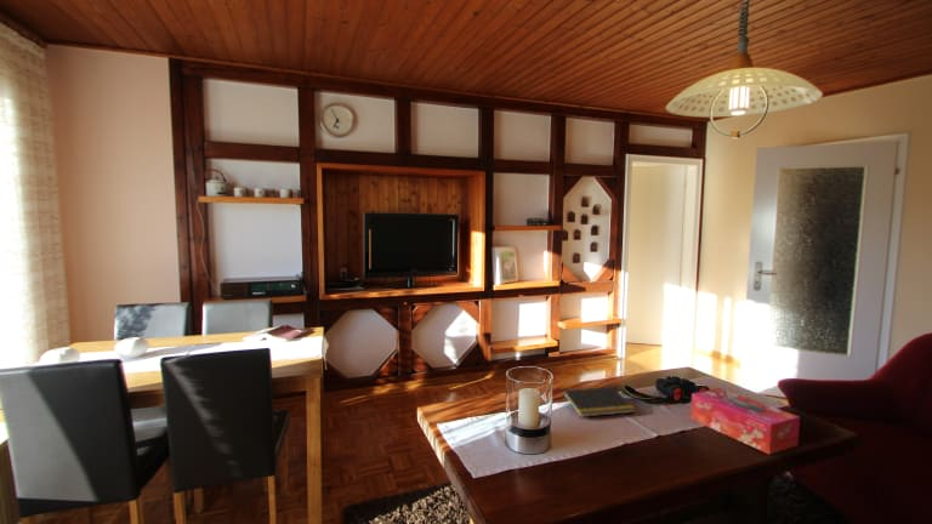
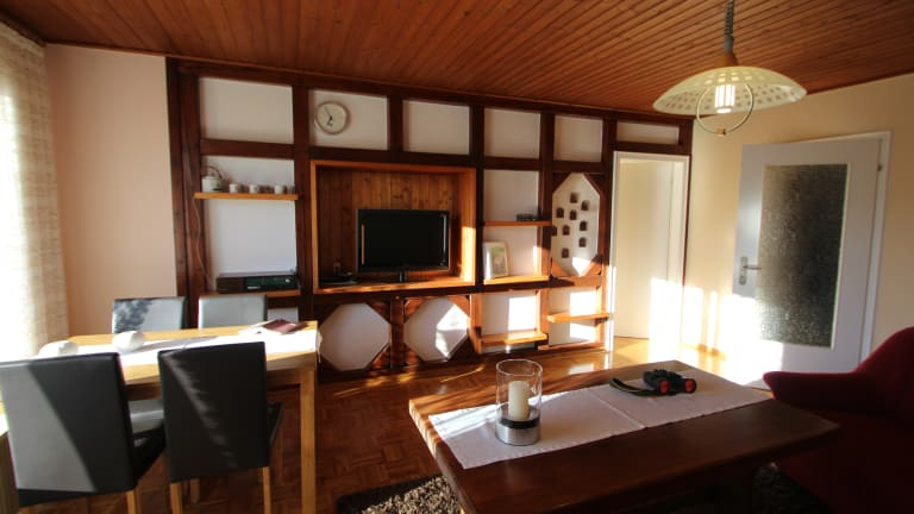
- tissue box [689,387,801,455]
- notepad [559,386,637,418]
